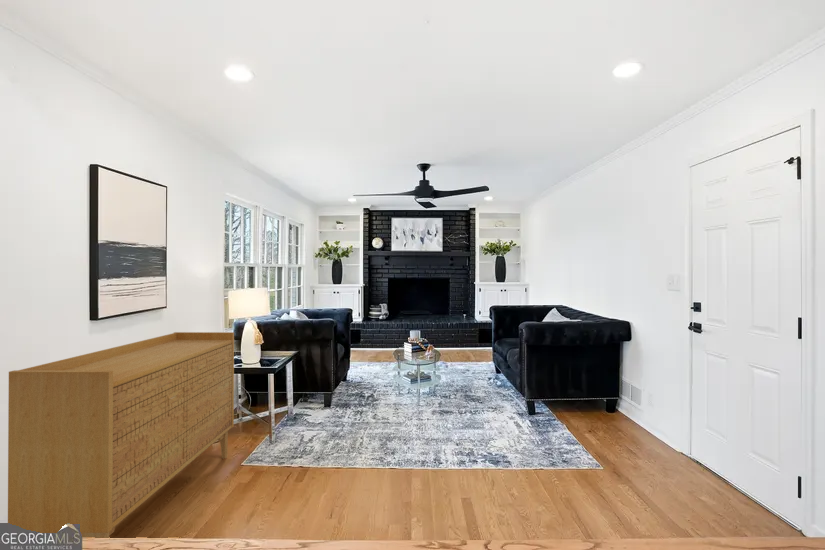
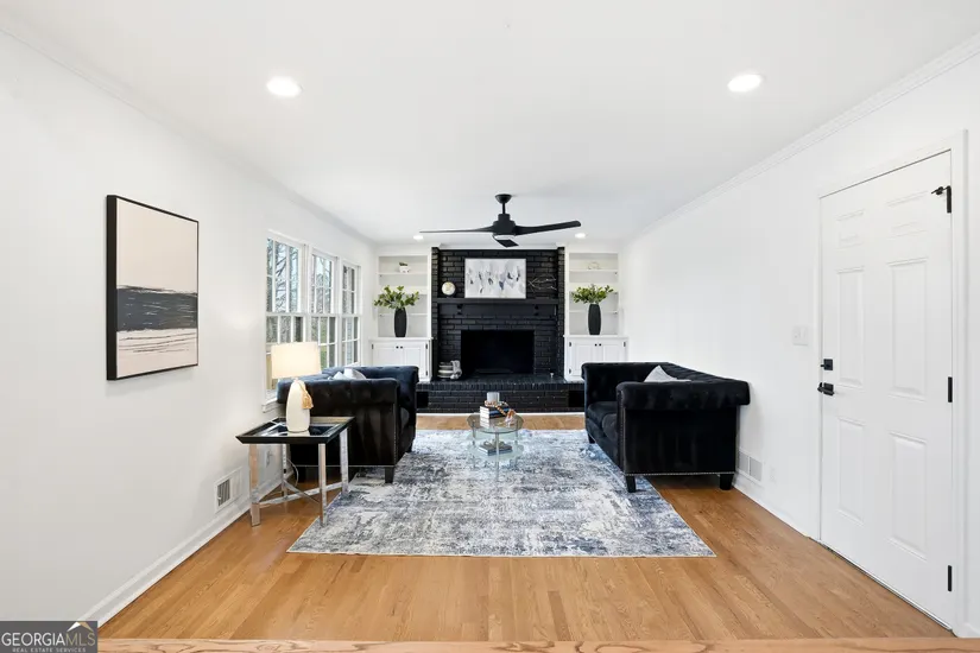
- sideboard [7,331,235,539]
